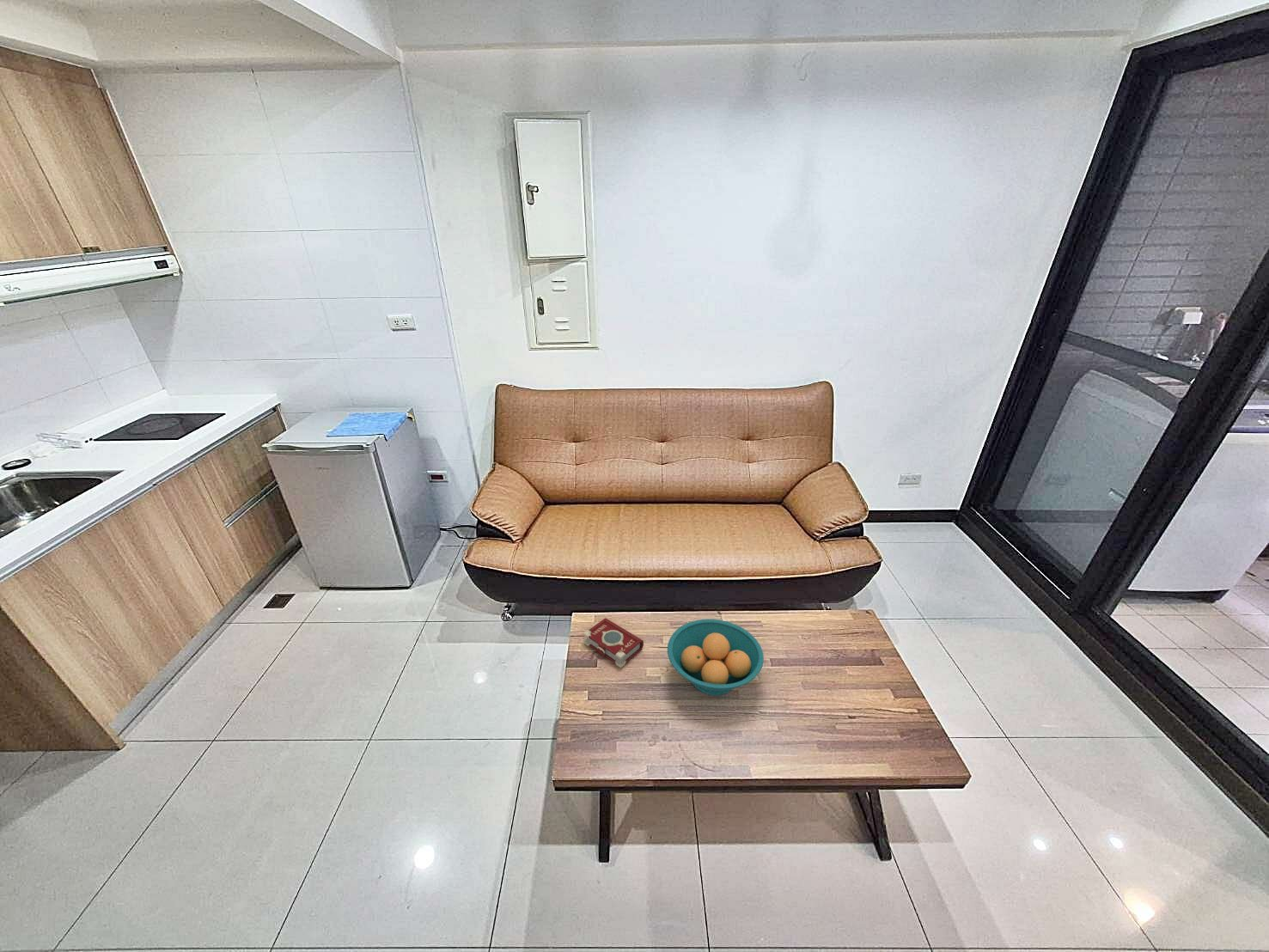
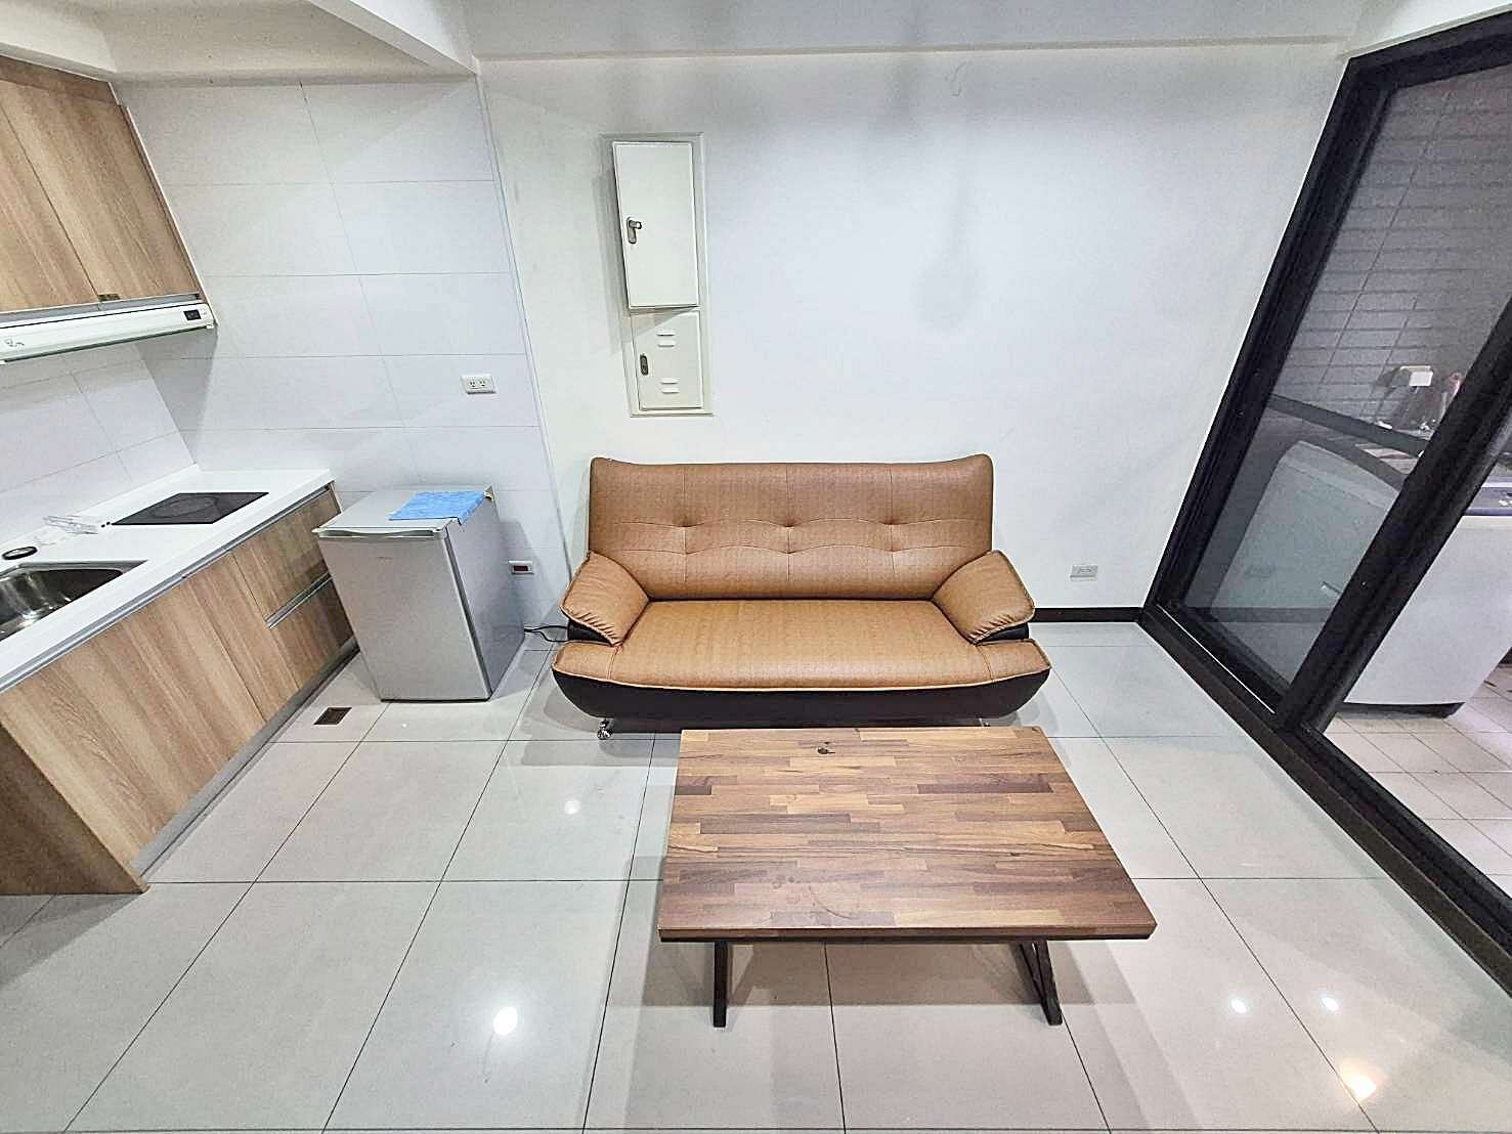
- book [583,618,644,668]
- fruit bowl [667,619,765,696]
